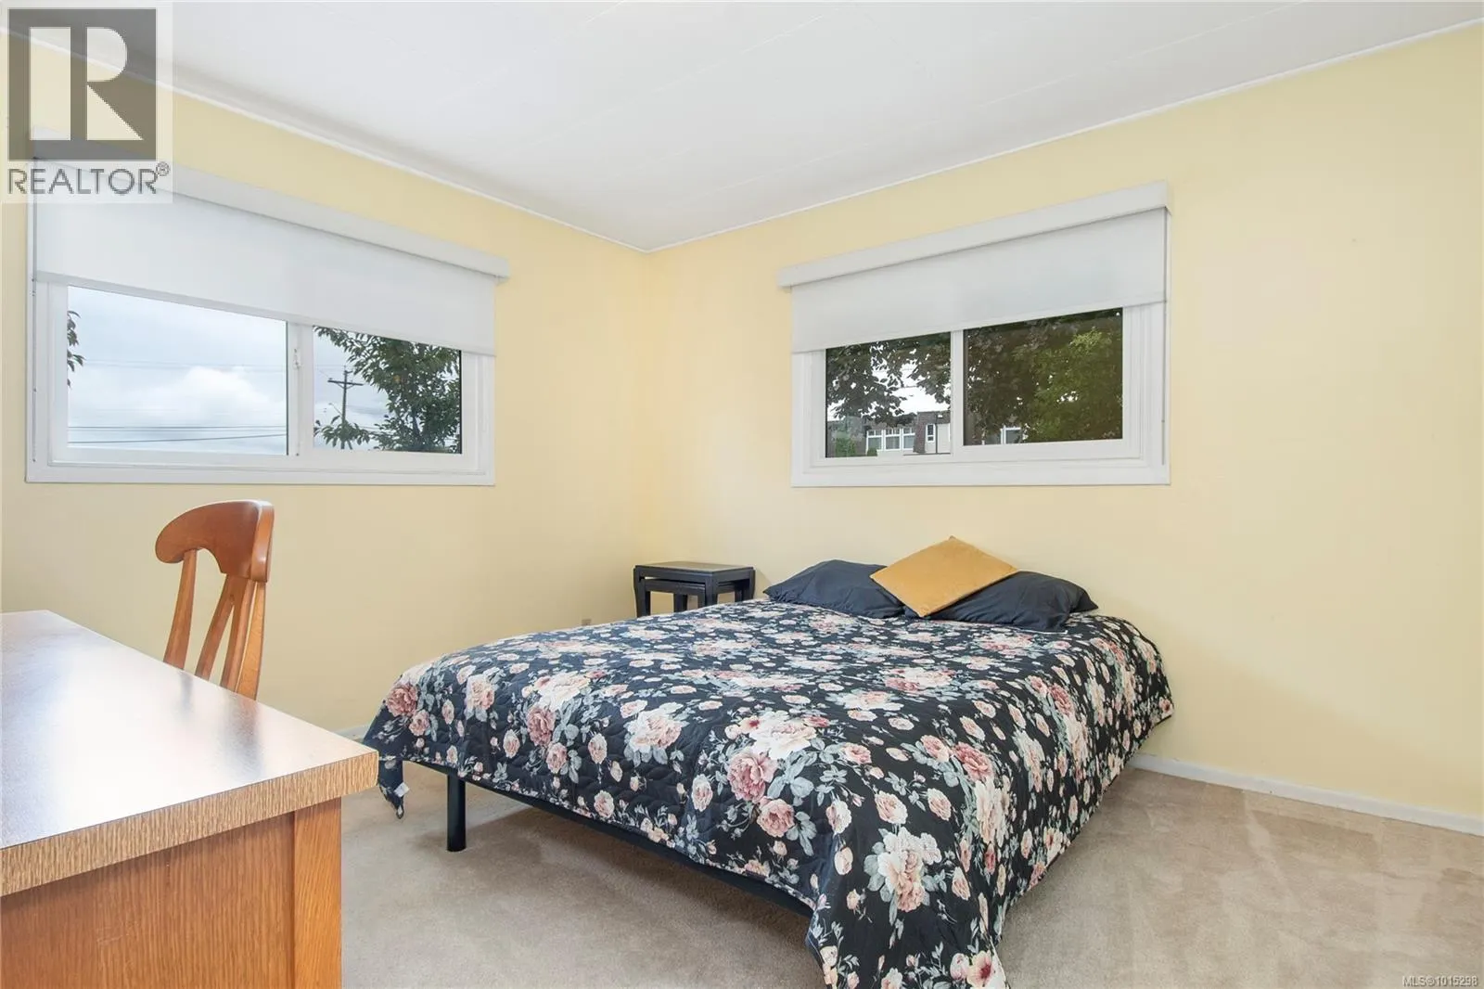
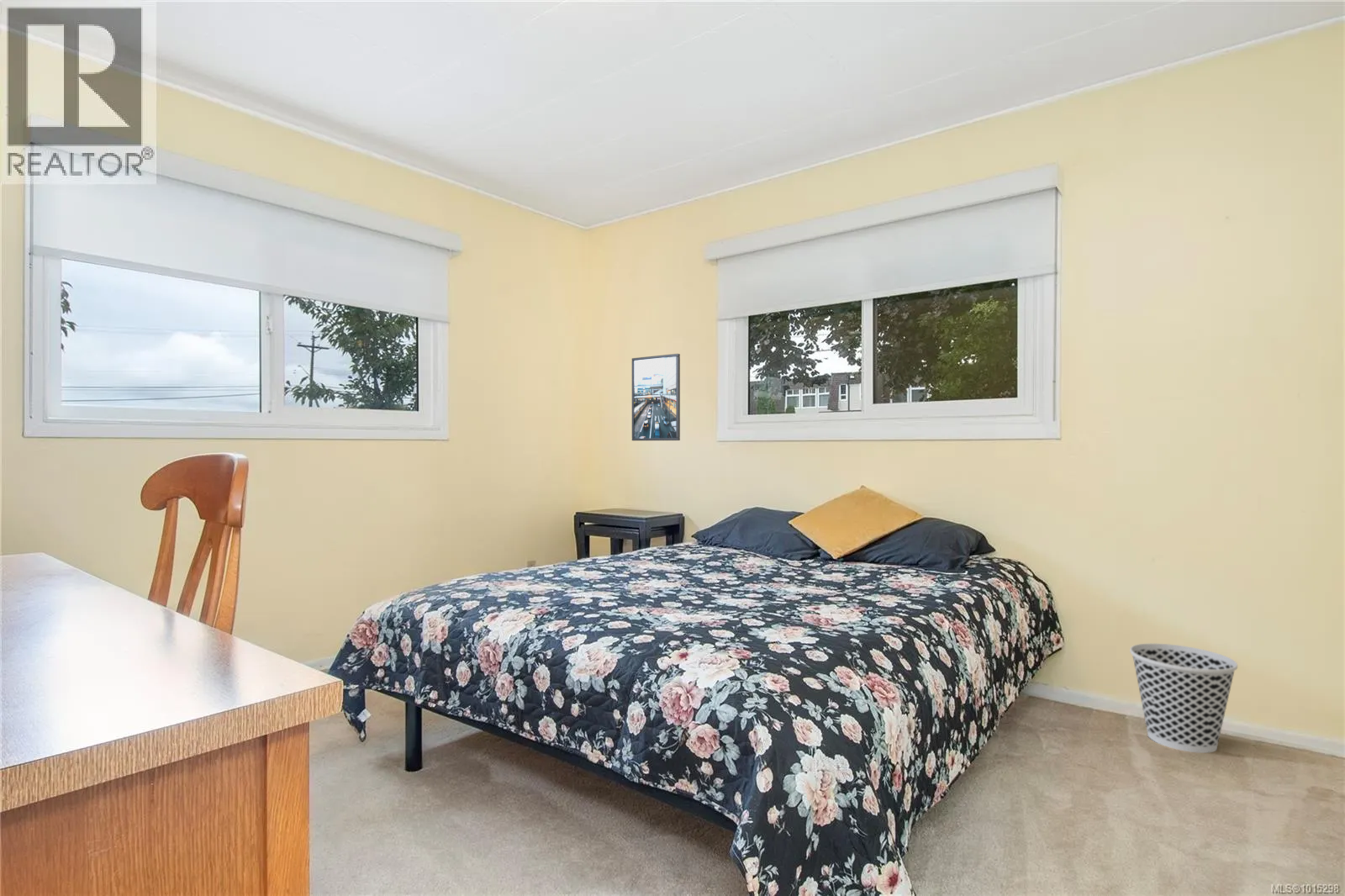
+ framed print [631,353,681,441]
+ wastebasket [1129,643,1238,754]
